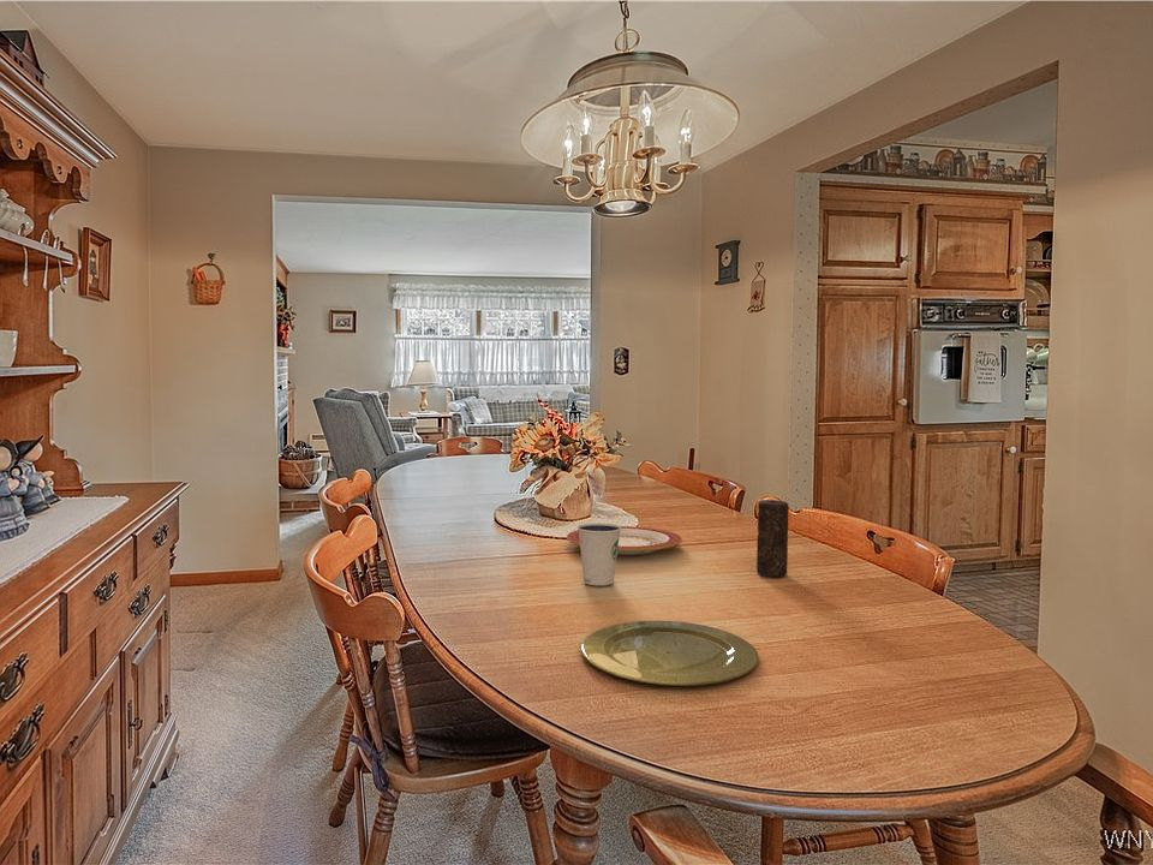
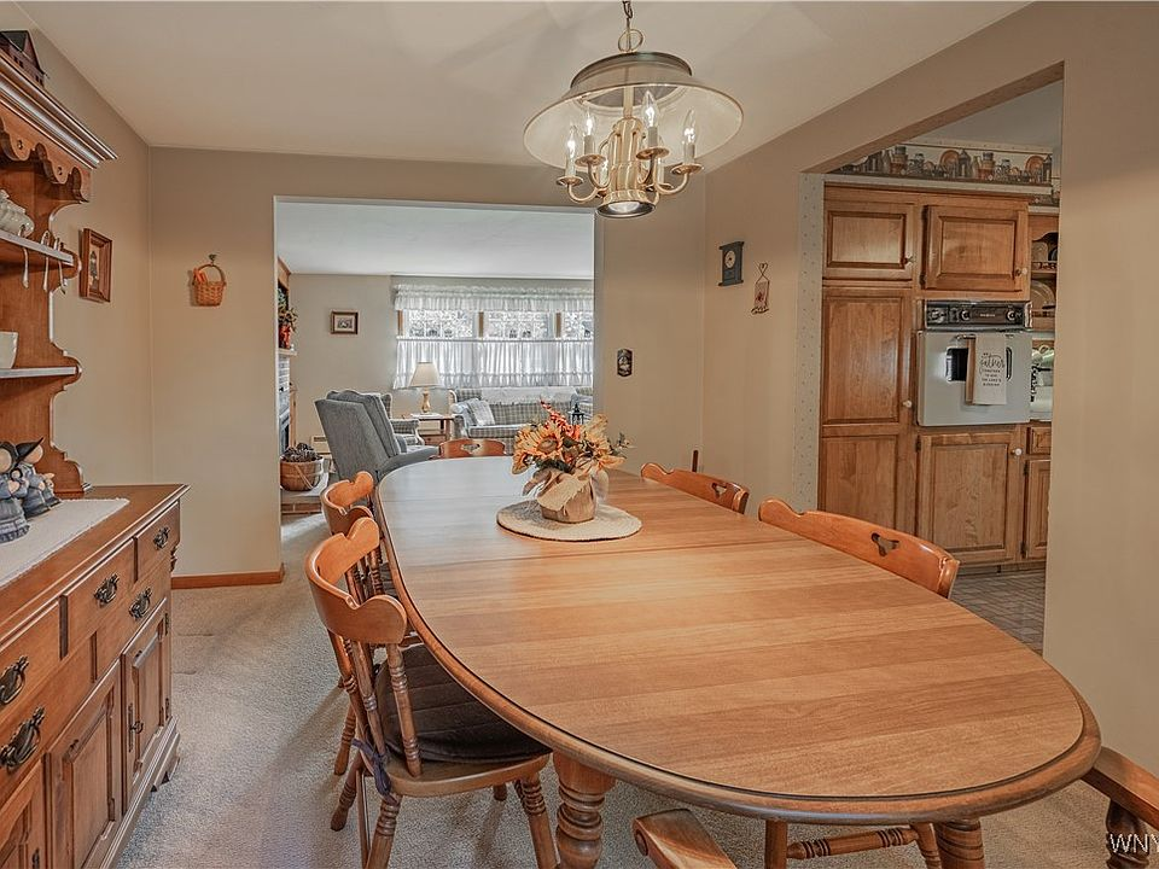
- plate [580,620,759,687]
- dixie cup [576,523,621,586]
- candle [755,499,790,578]
- plate [566,525,683,556]
